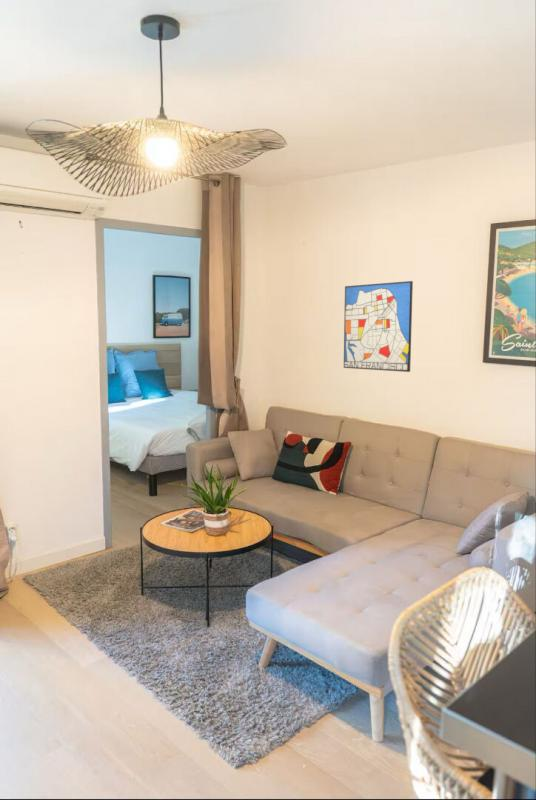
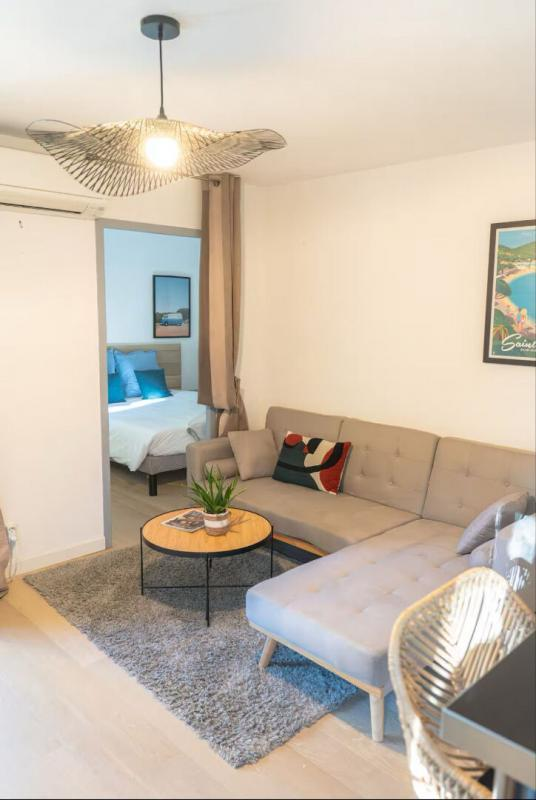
- wall art [343,280,414,373]
